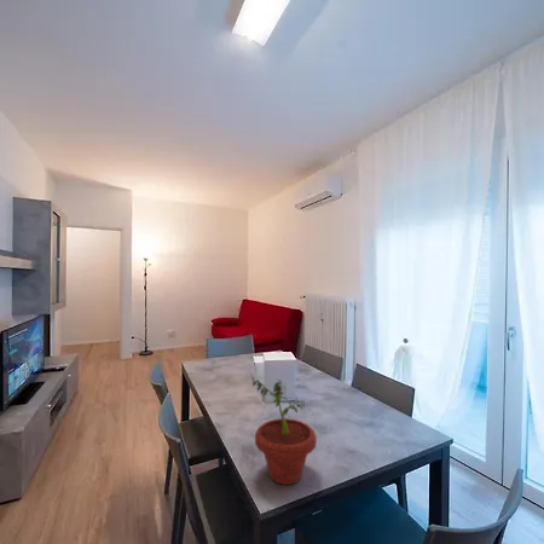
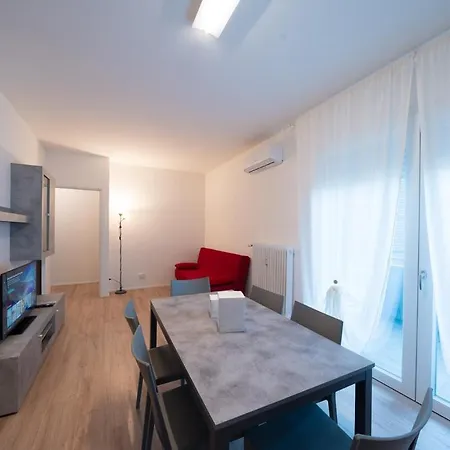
- potted plant [251,378,318,486]
